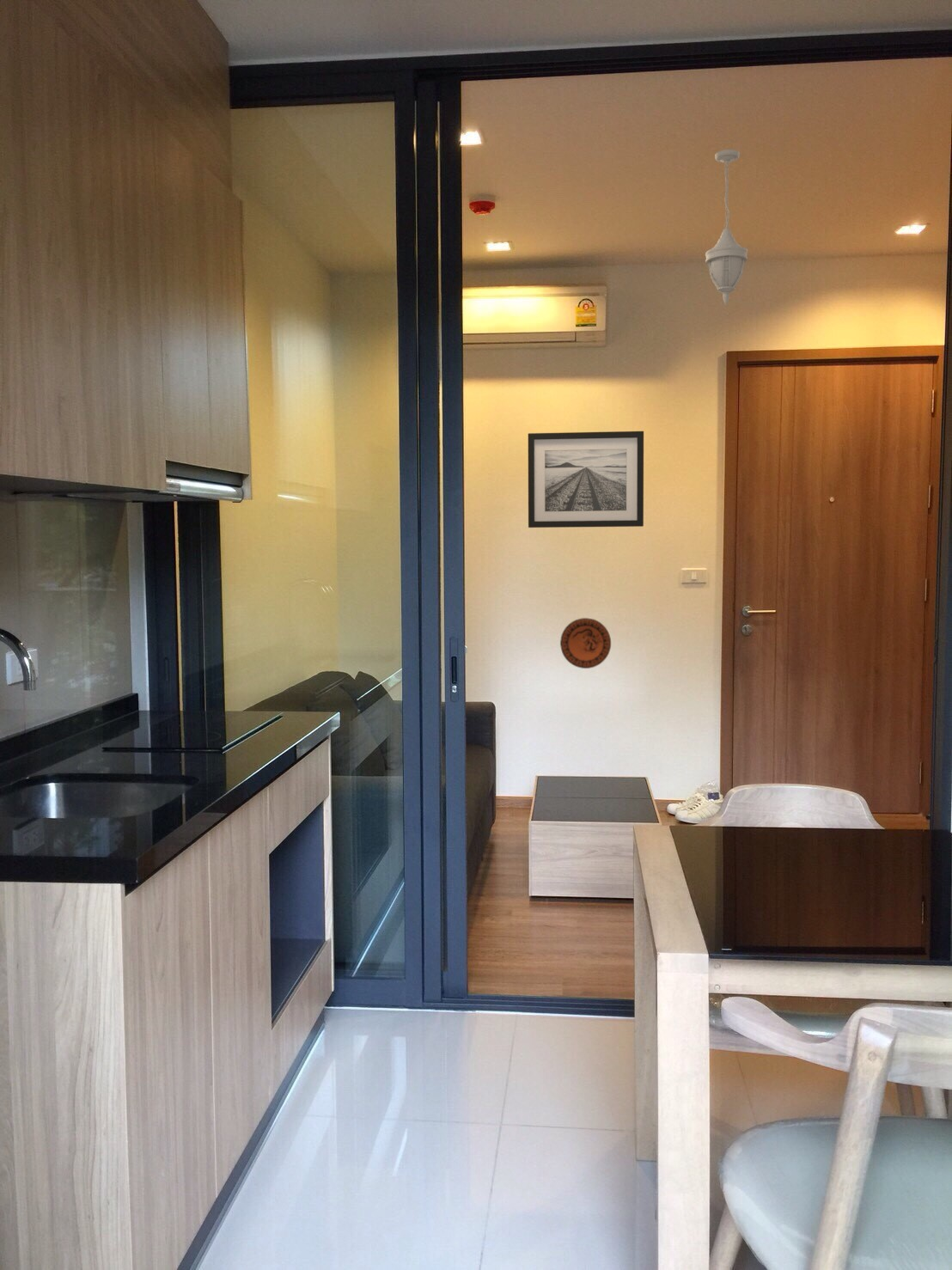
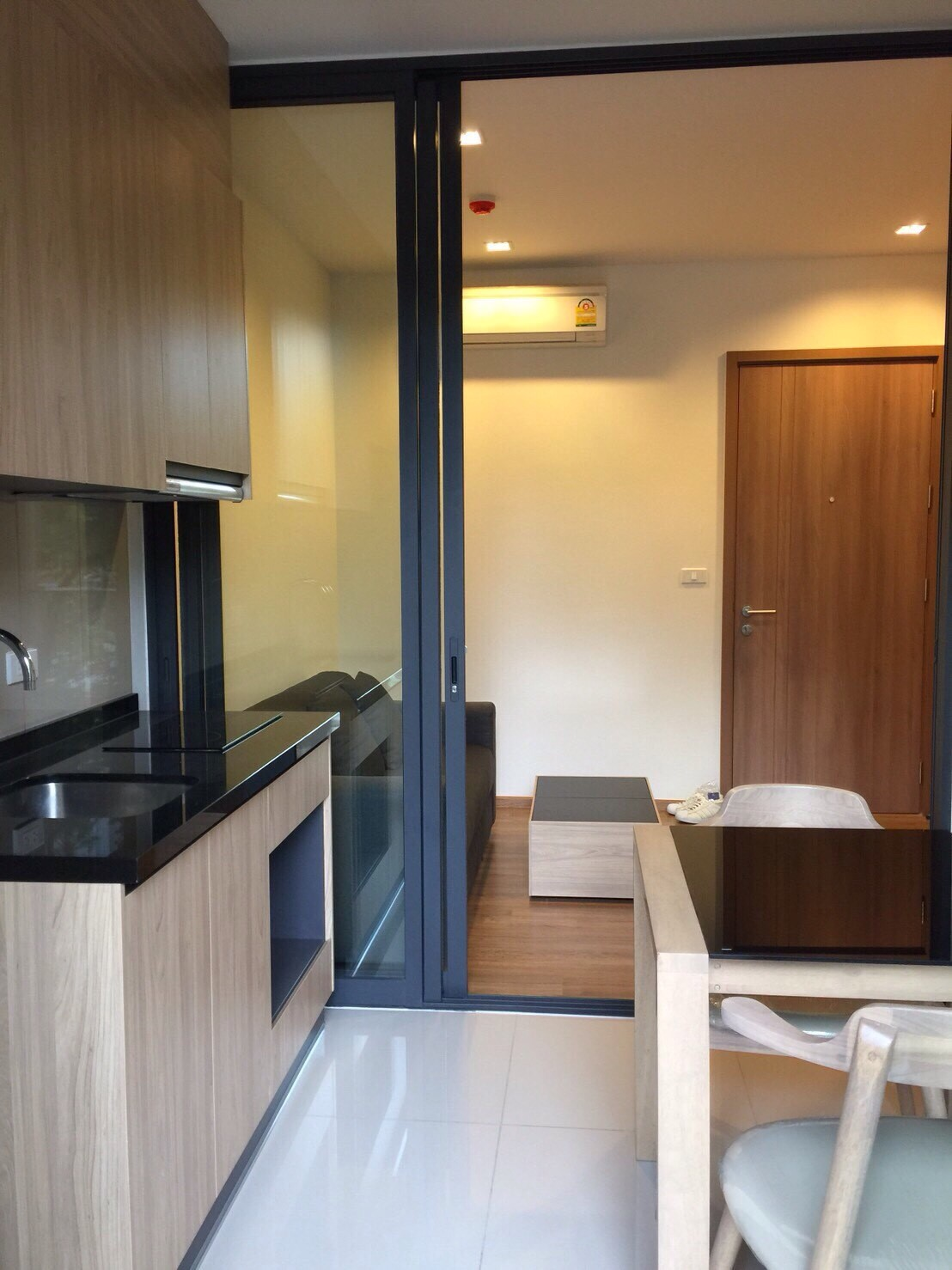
- decorative plate [559,617,612,669]
- pendant light [705,149,748,306]
- wall art [528,430,644,528]
